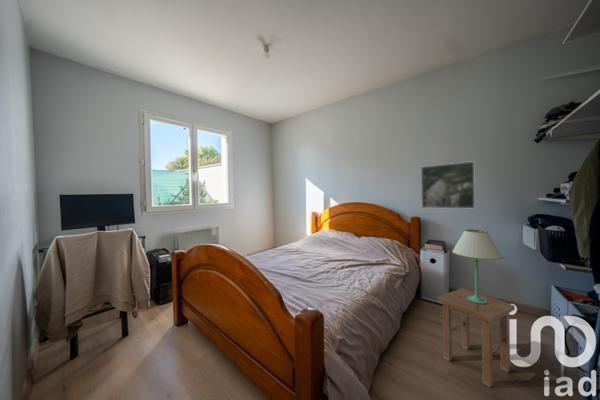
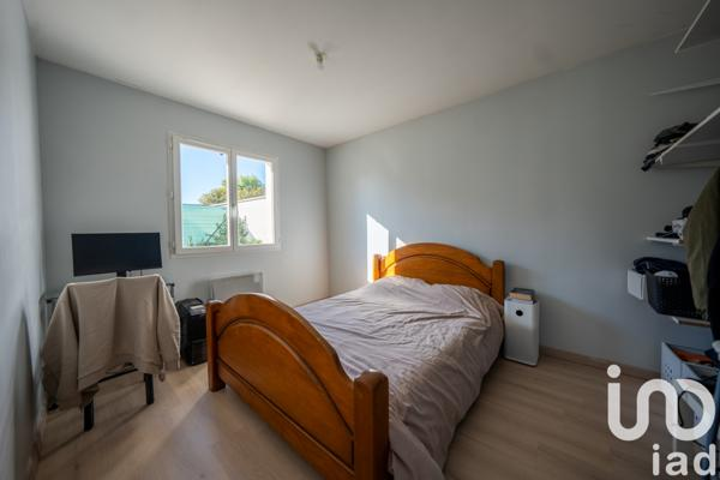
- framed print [420,161,476,209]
- table lamp [451,228,504,304]
- stool [437,287,516,388]
